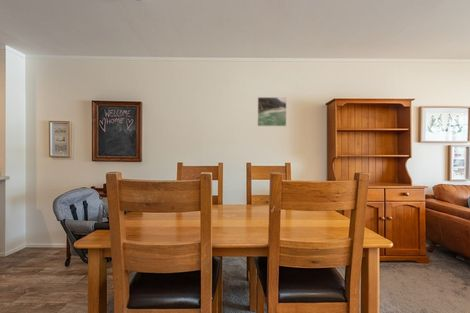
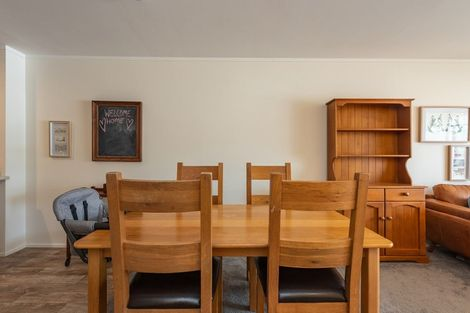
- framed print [256,96,287,127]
